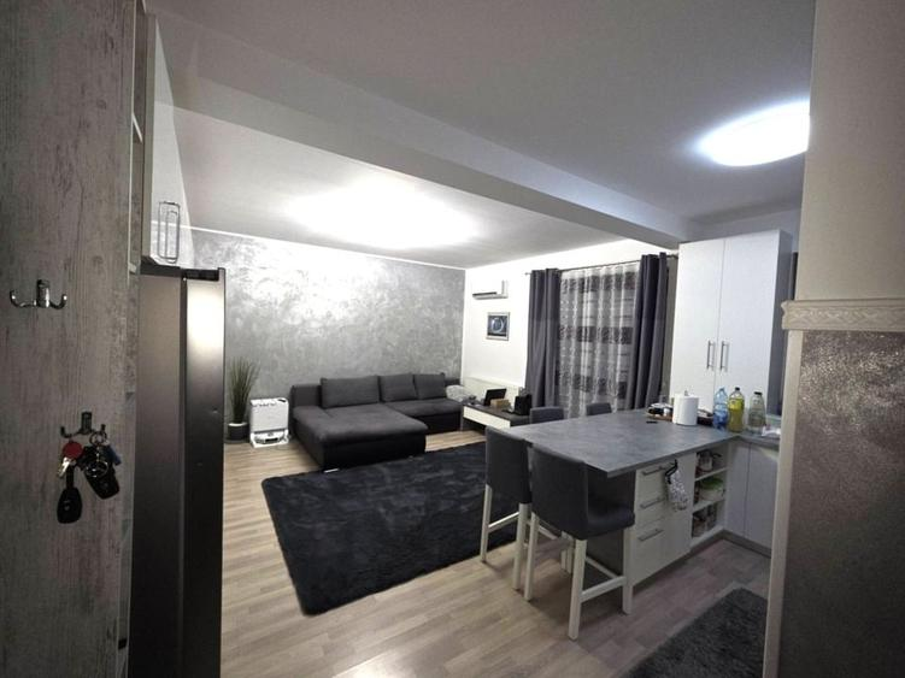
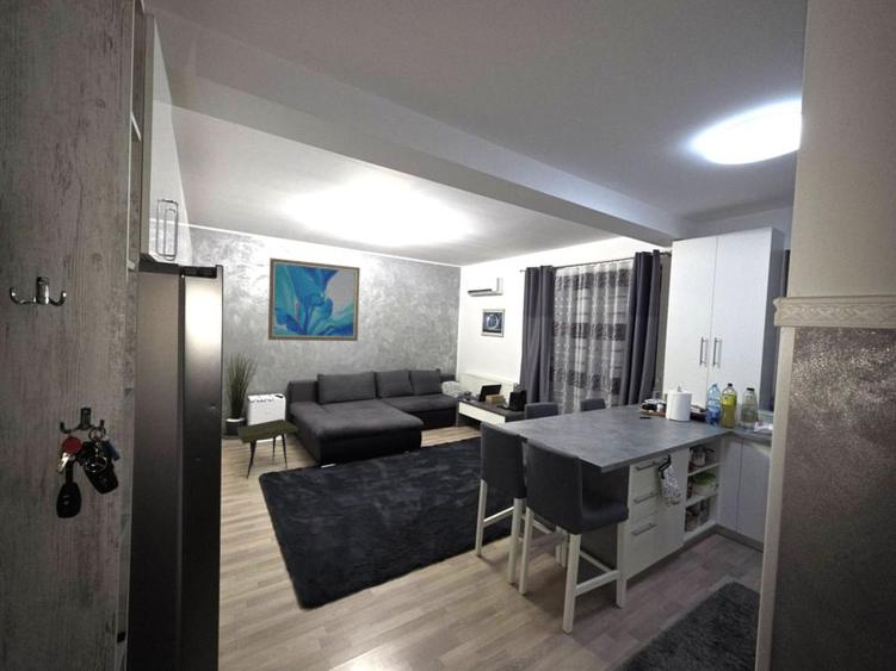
+ wall art [267,256,362,342]
+ side table [236,418,299,480]
